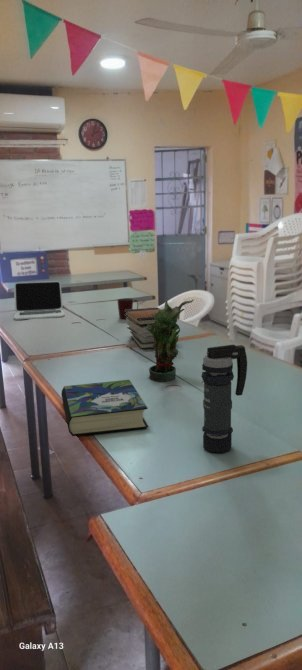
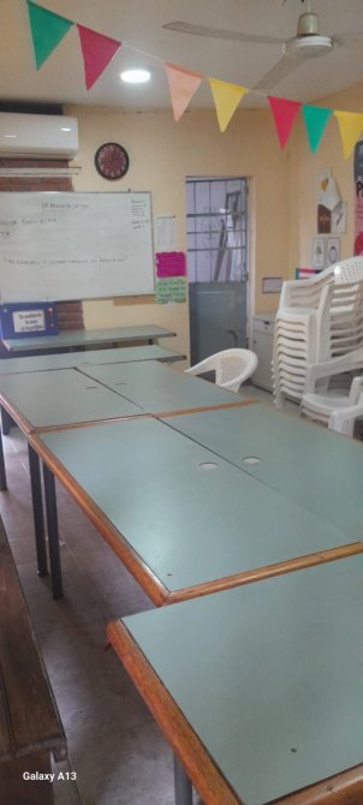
- book stack [125,307,177,350]
- book [60,379,149,437]
- smoke grenade [201,344,248,453]
- laptop [13,280,66,321]
- mug [117,297,139,320]
- potted plant [144,298,195,382]
